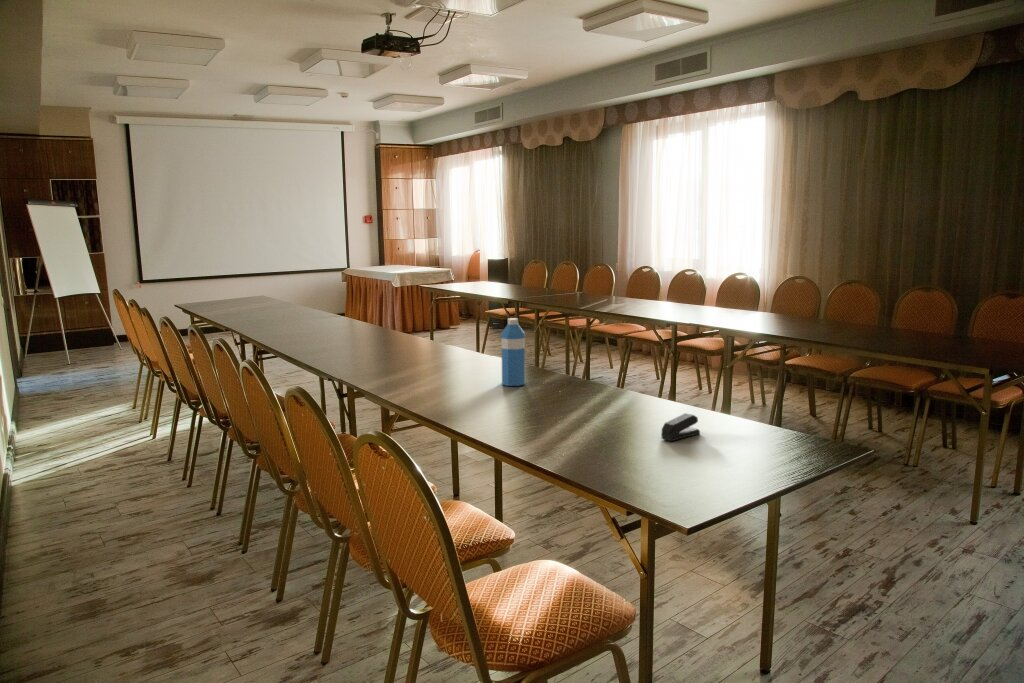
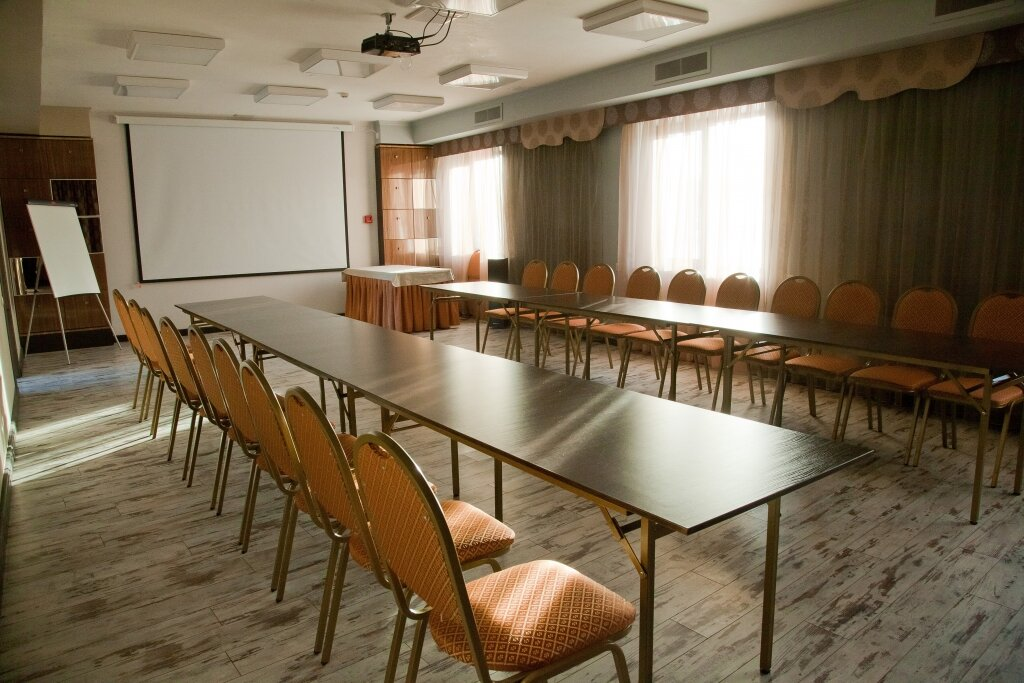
- water bottle [500,317,526,387]
- stapler [661,412,701,442]
